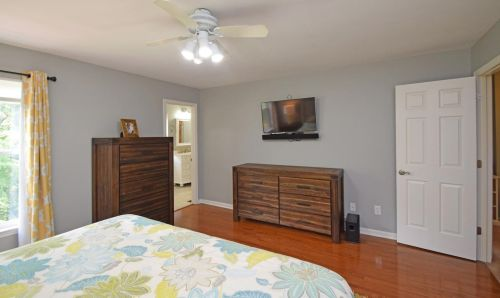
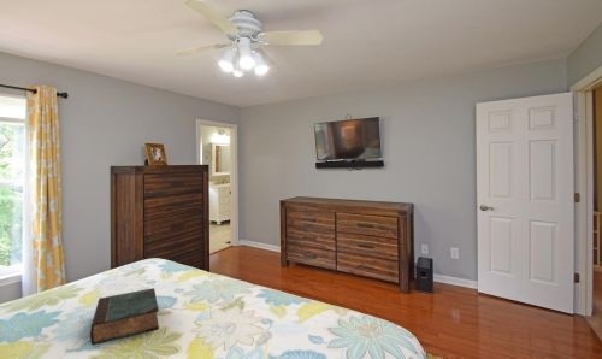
+ book [89,287,160,346]
